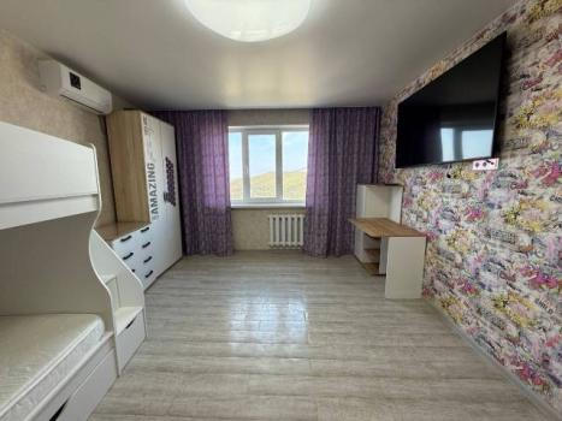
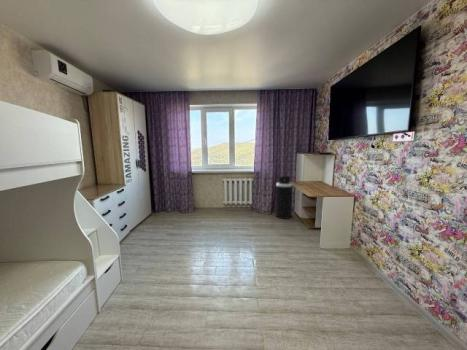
+ trash can [274,175,293,220]
